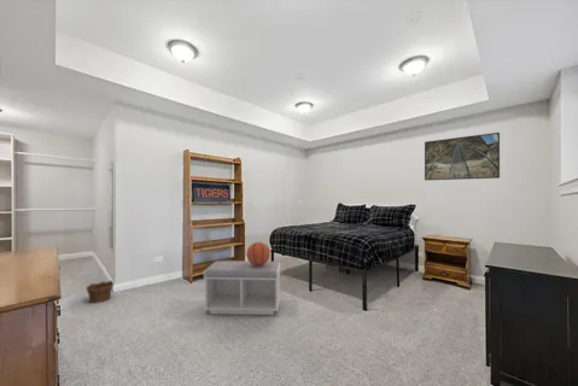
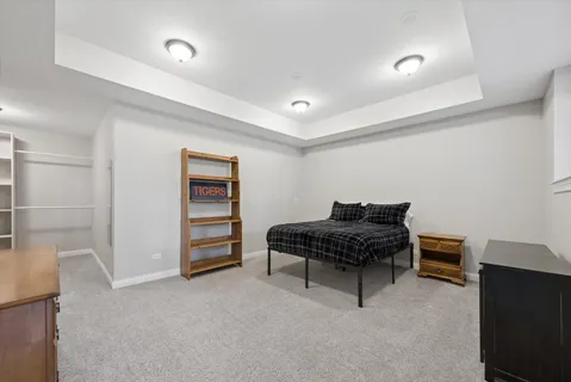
- basketball [246,241,272,265]
- clay pot [86,279,115,304]
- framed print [424,131,501,181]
- bench [203,259,281,316]
